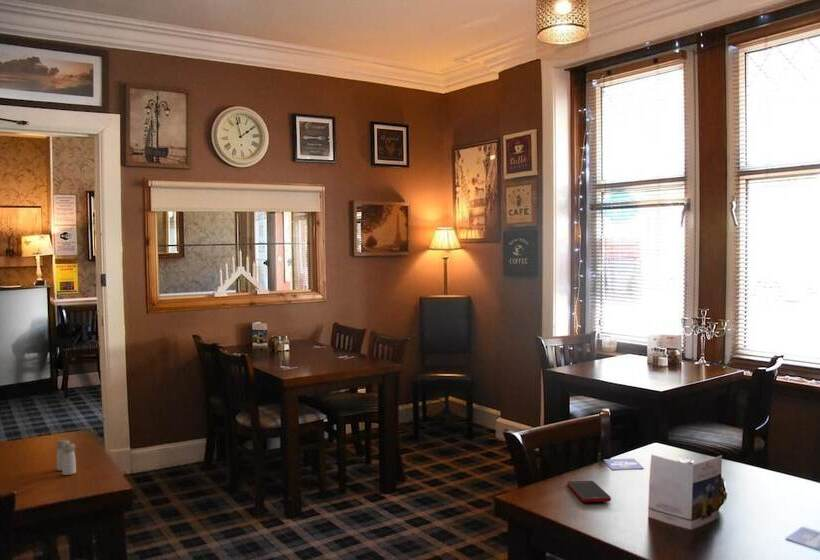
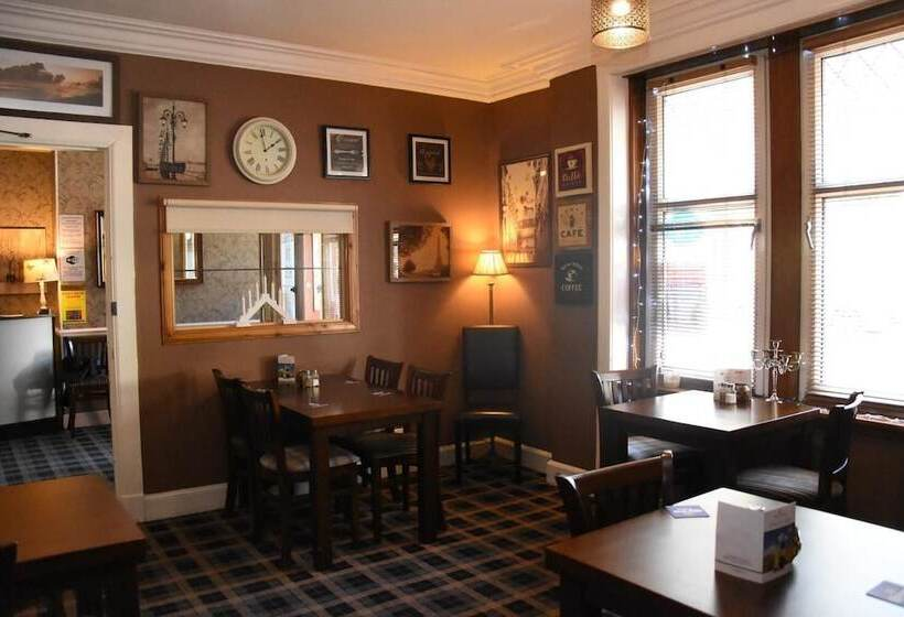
- salt and pepper shaker [55,438,77,476]
- cell phone [566,480,612,503]
